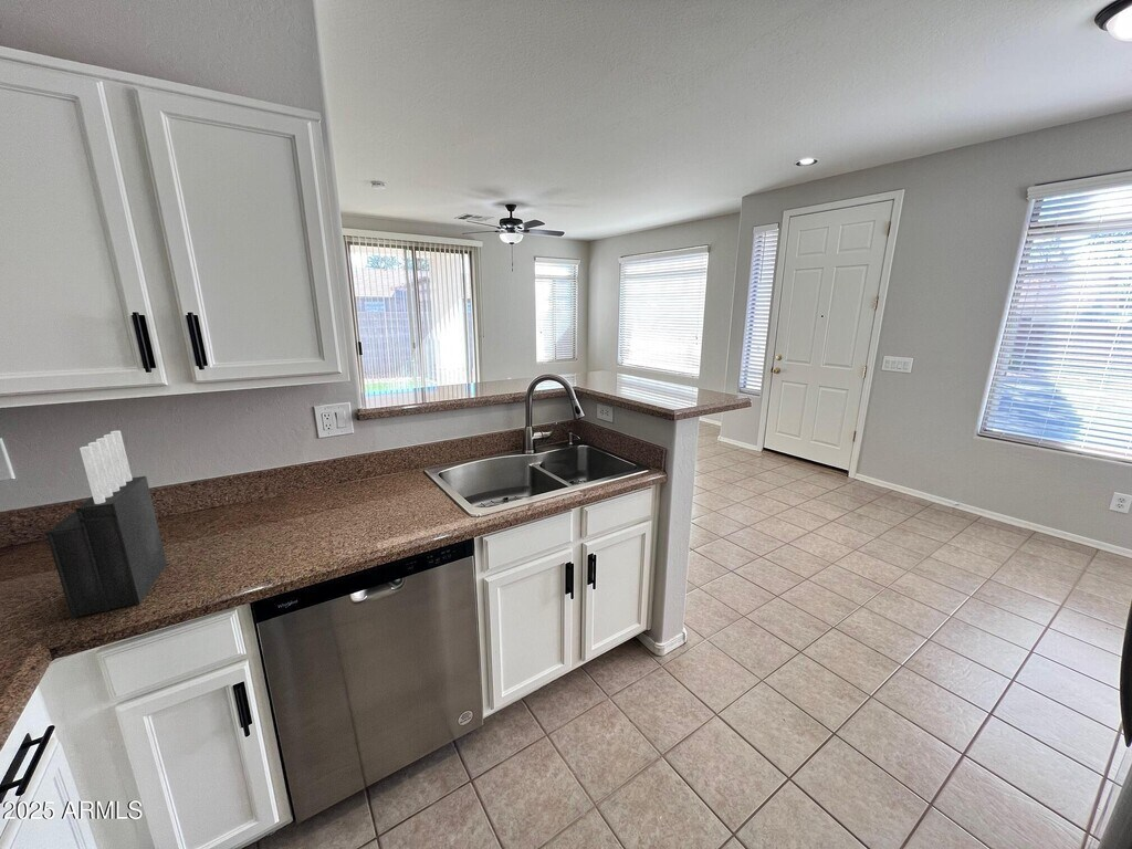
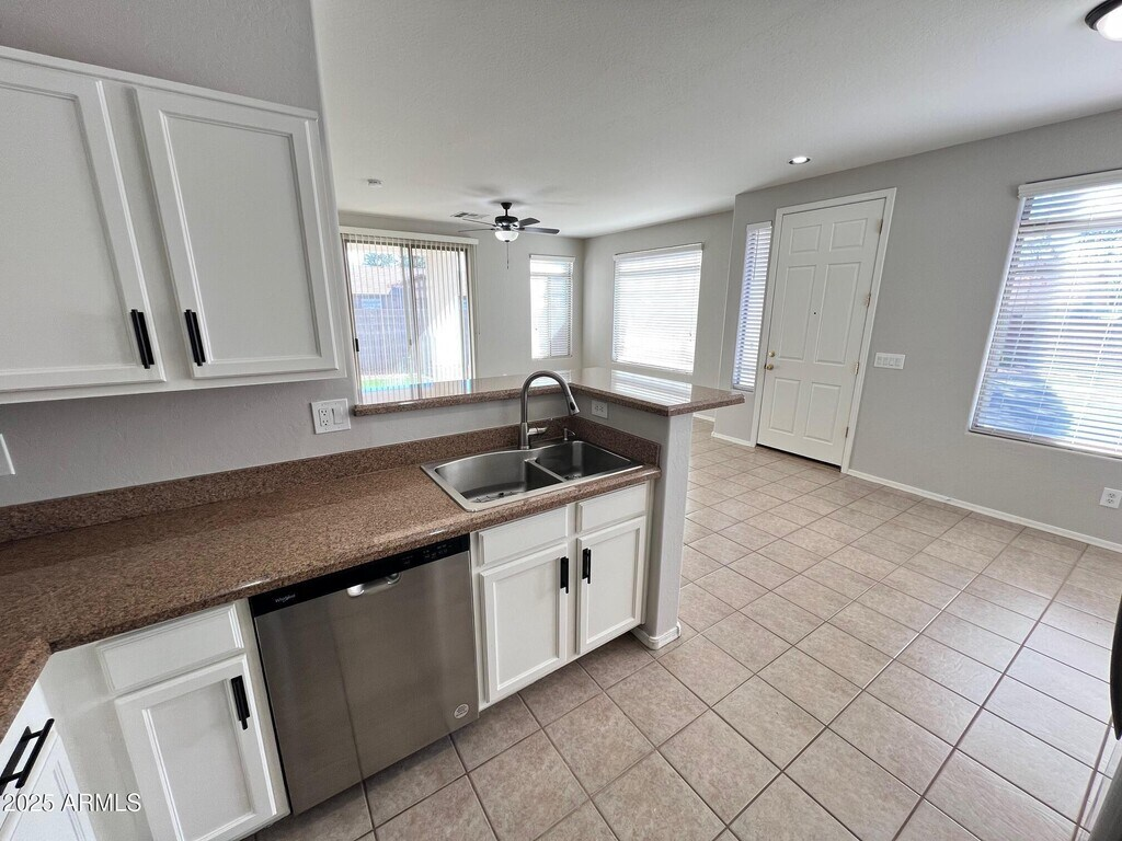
- knife block [45,430,168,619]
